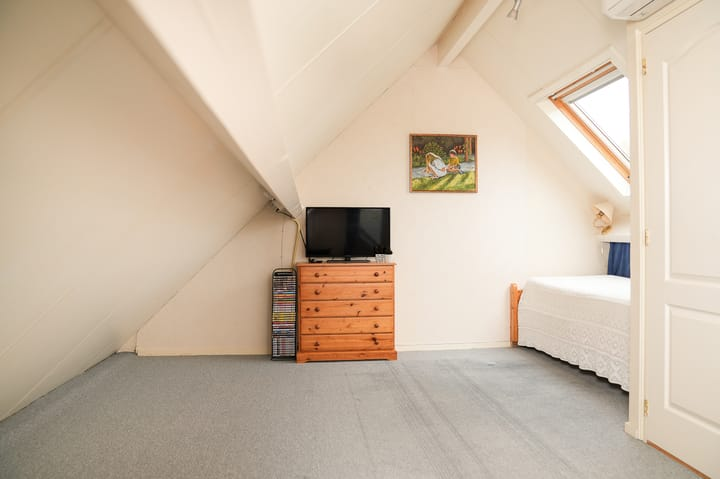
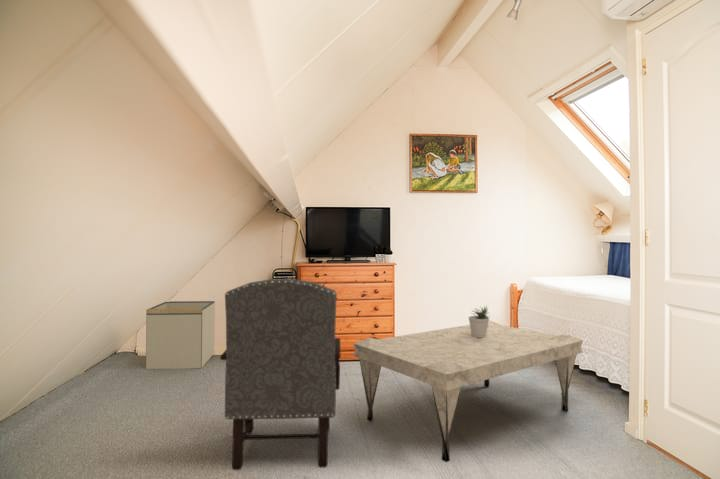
+ armchair [219,278,341,471]
+ coffee table [352,320,584,463]
+ potted plant [468,304,491,337]
+ storage bin [145,300,216,370]
